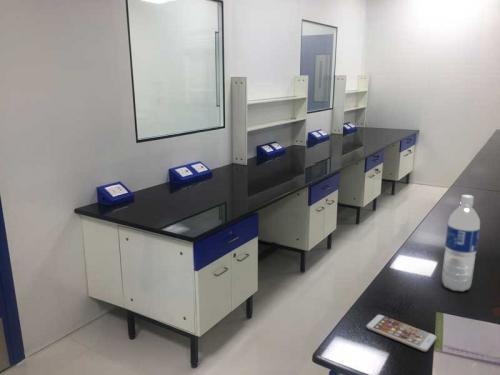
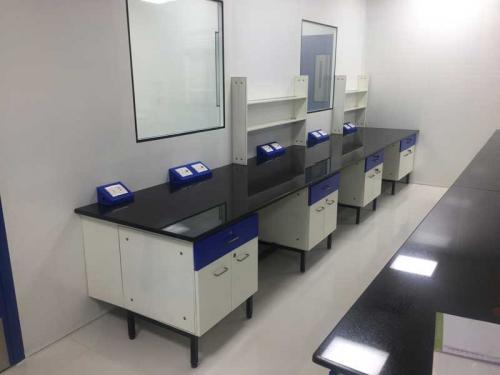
- smartphone [365,314,438,353]
- water bottle [441,194,481,293]
